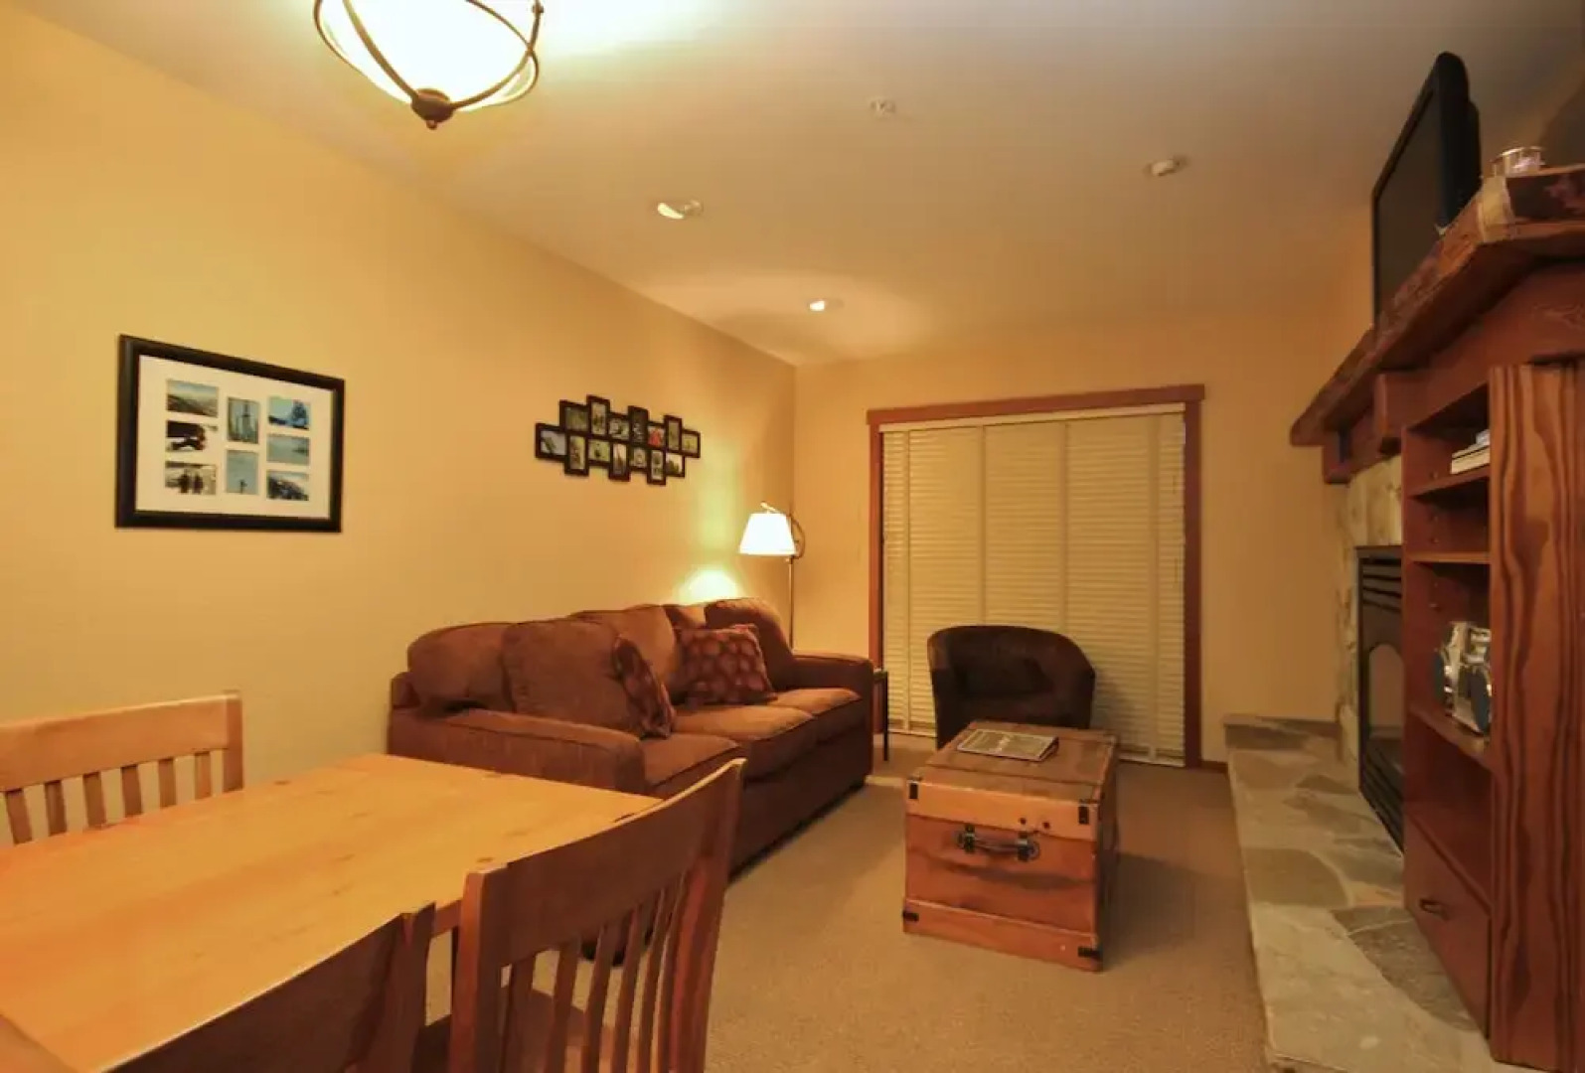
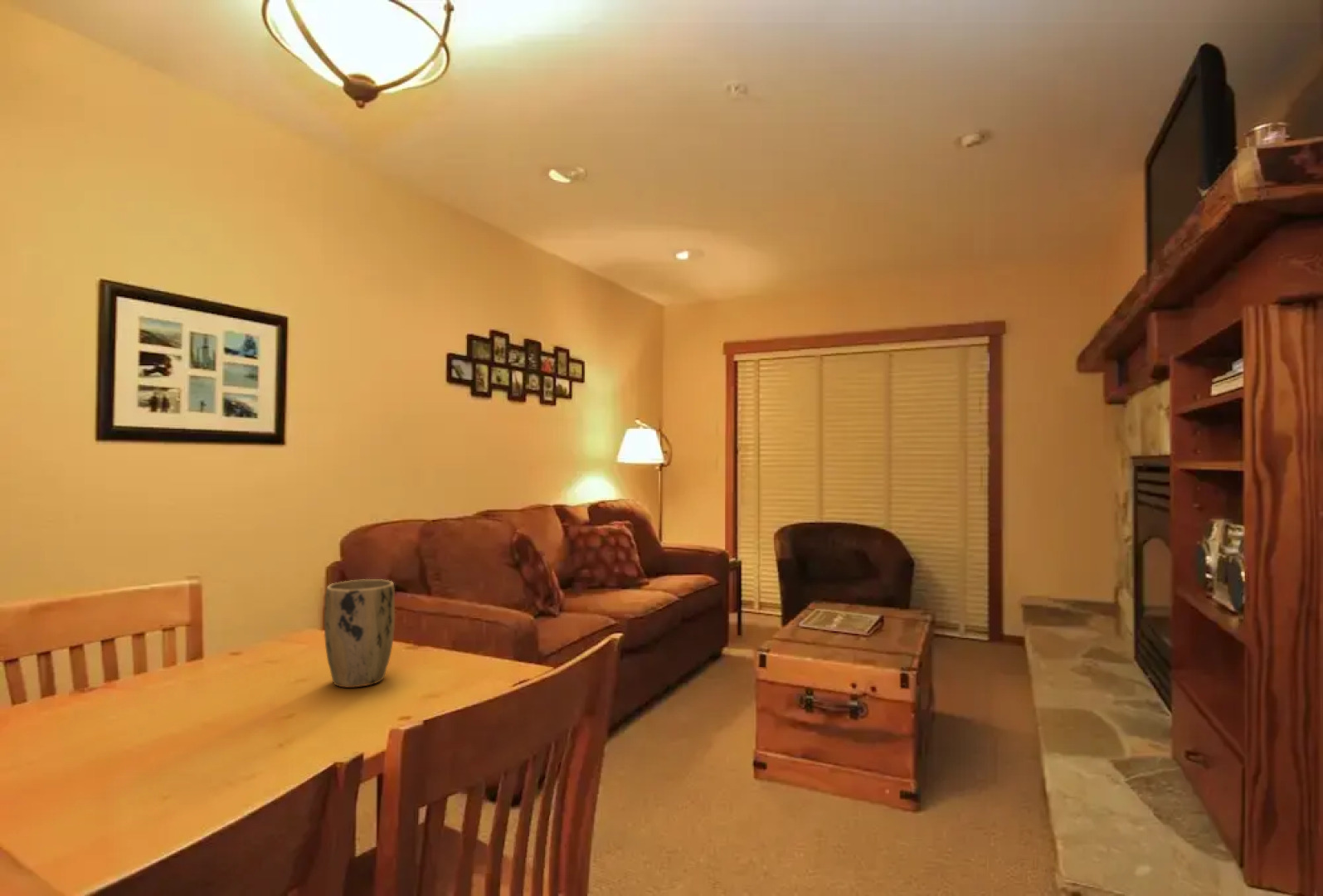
+ plant pot [323,578,396,689]
